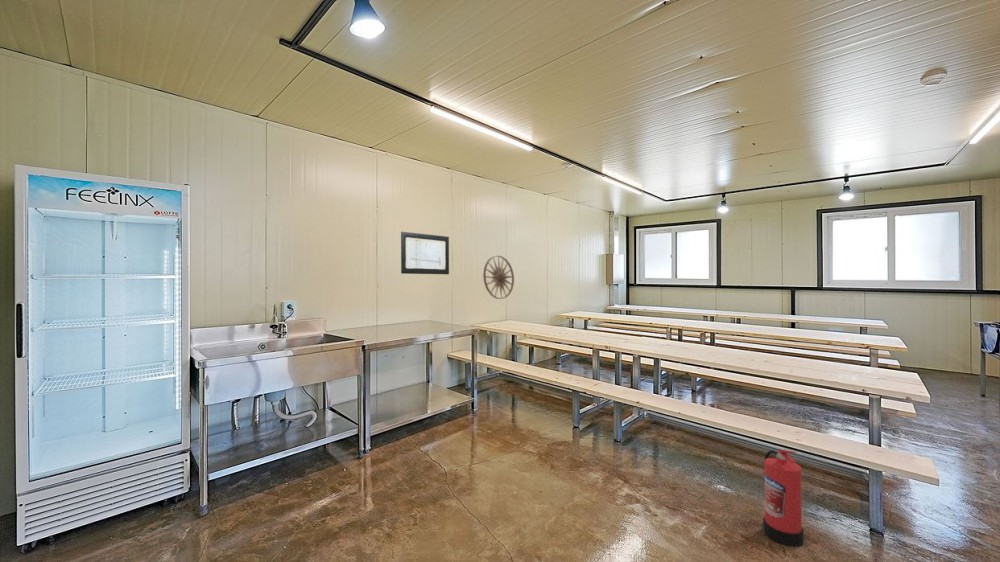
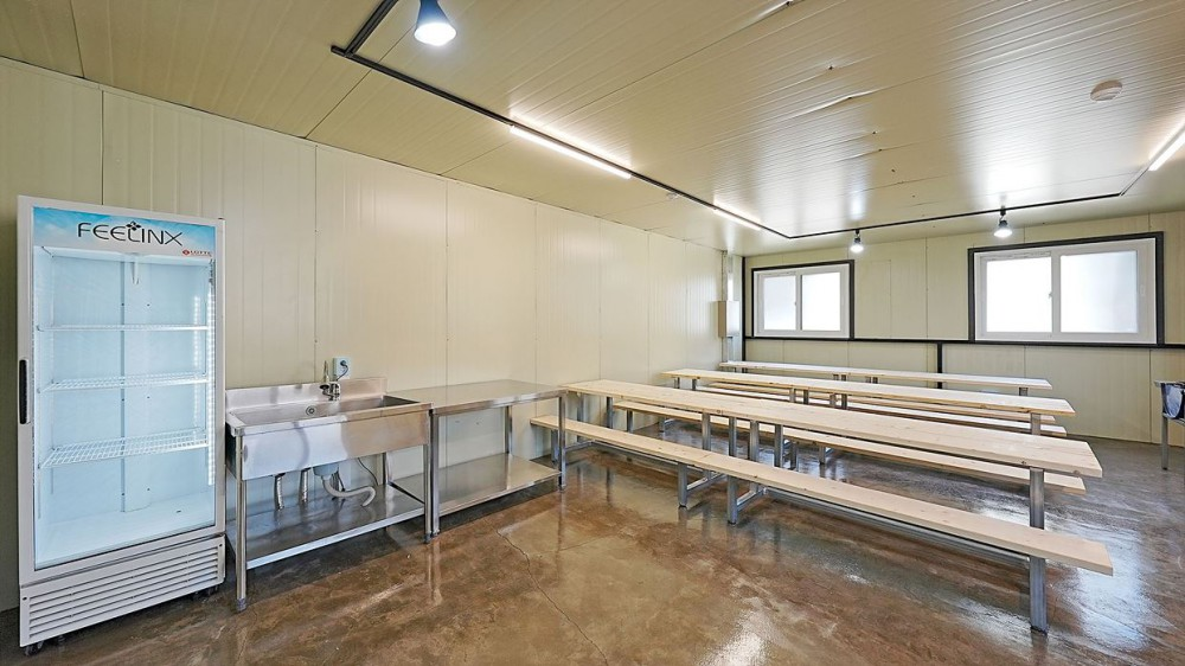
- fire extinguisher [762,449,805,547]
- wall art [482,255,515,300]
- wall art [400,231,450,275]
